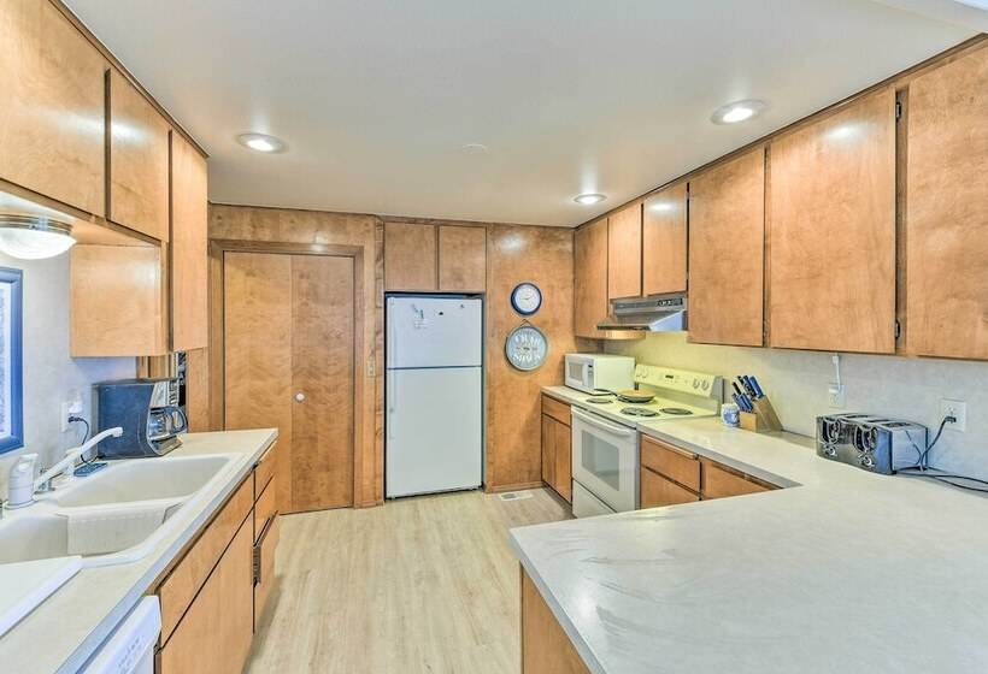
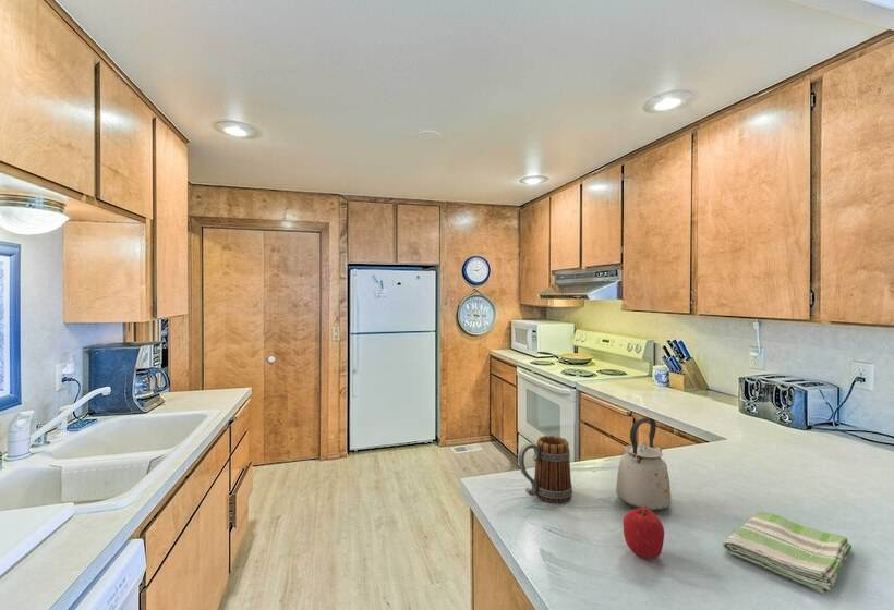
+ mug [517,435,573,503]
+ fruit [623,508,665,560]
+ dish towel [721,511,853,595]
+ kettle [615,416,673,512]
